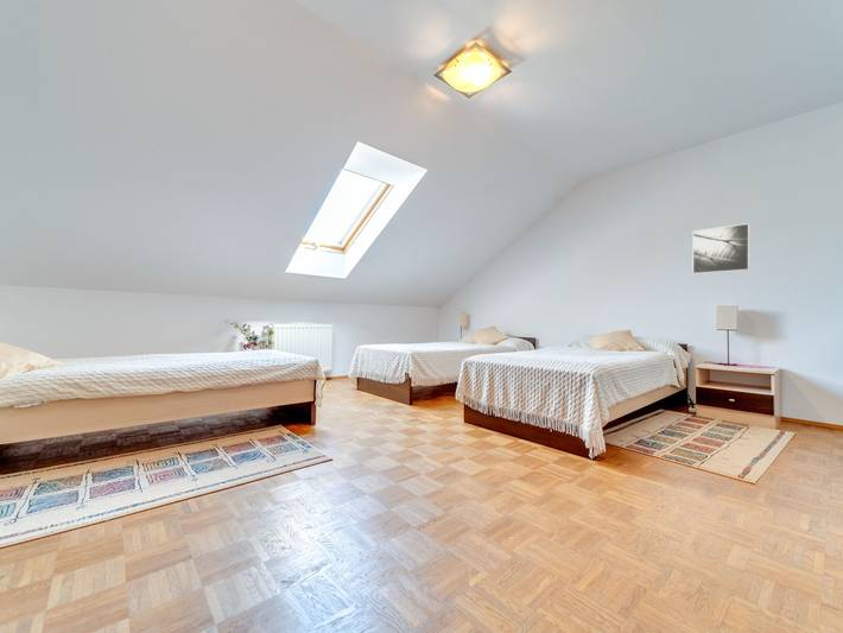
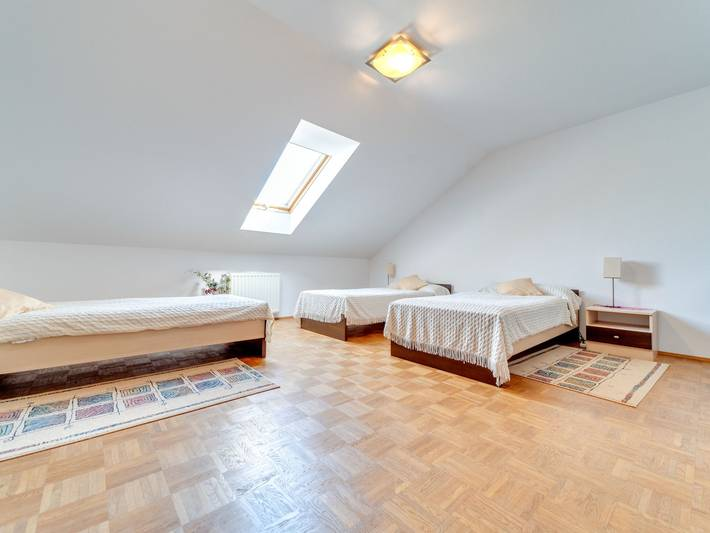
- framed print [691,222,750,276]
